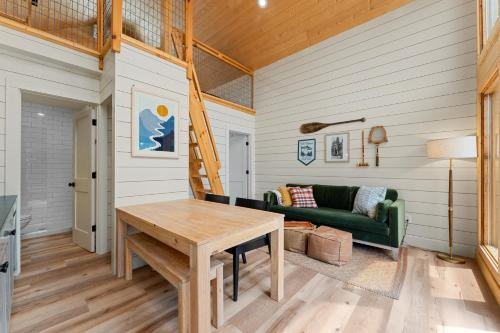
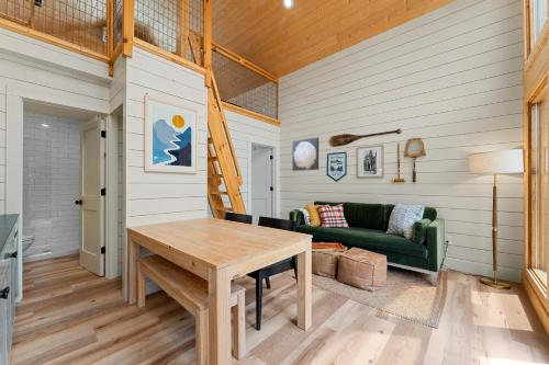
+ wall art [291,136,320,172]
